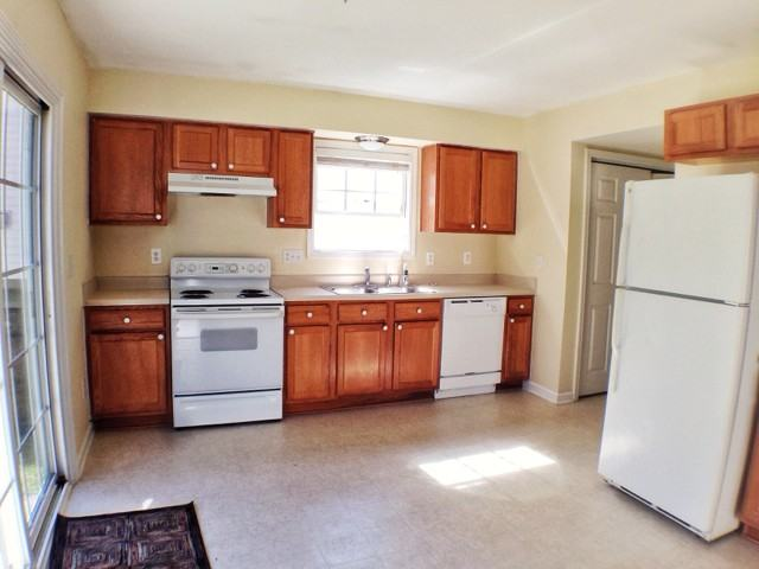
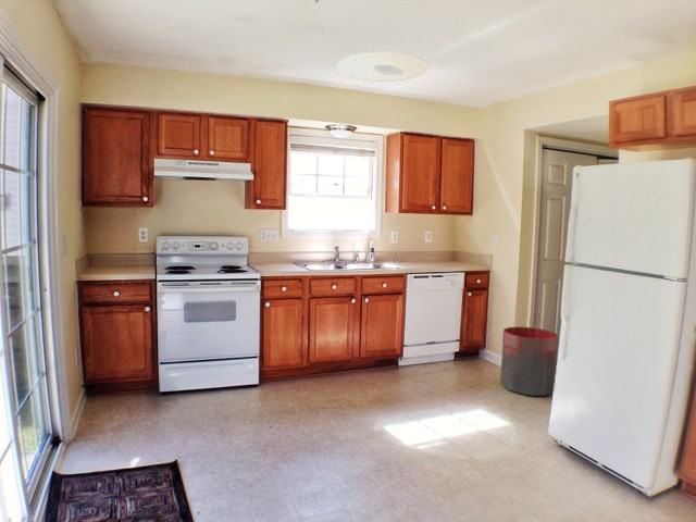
+ trash can [499,326,560,397]
+ ceiling light [336,51,431,83]
